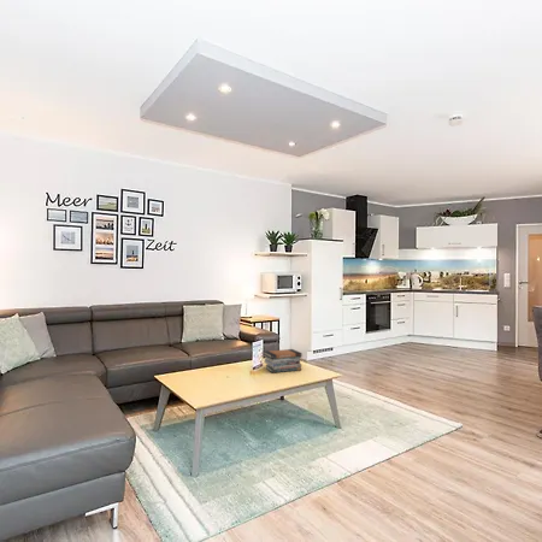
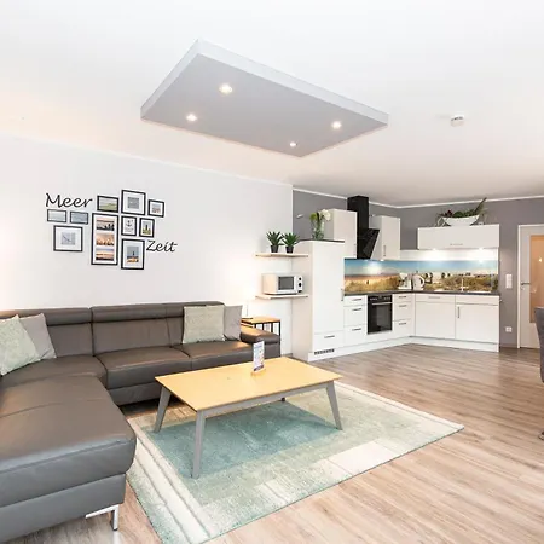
- book stack [263,348,304,373]
